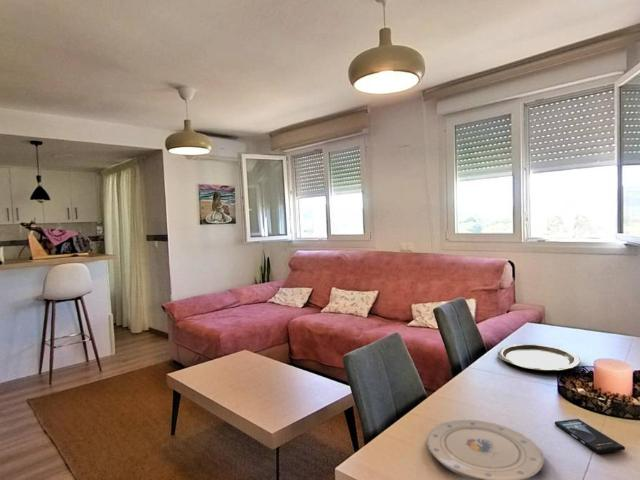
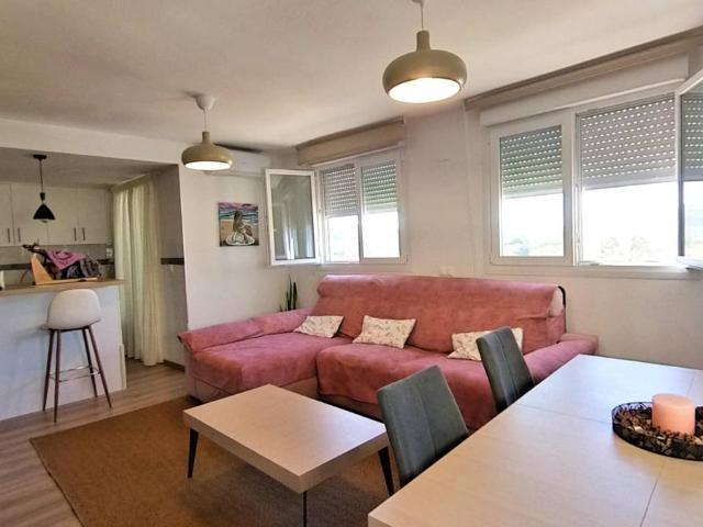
- plate [497,343,581,372]
- smartphone [554,418,626,454]
- plate [426,418,545,480]
